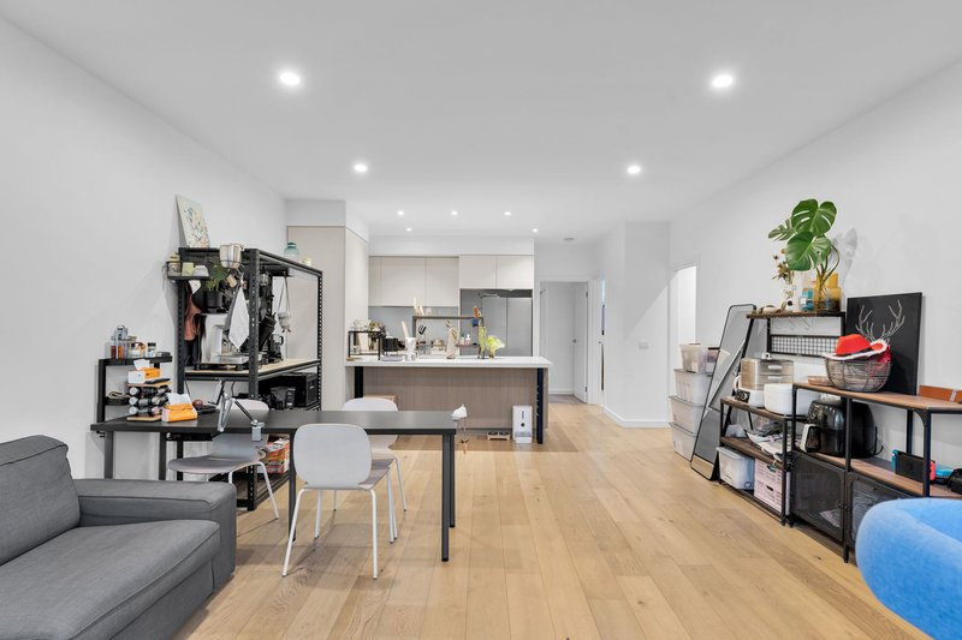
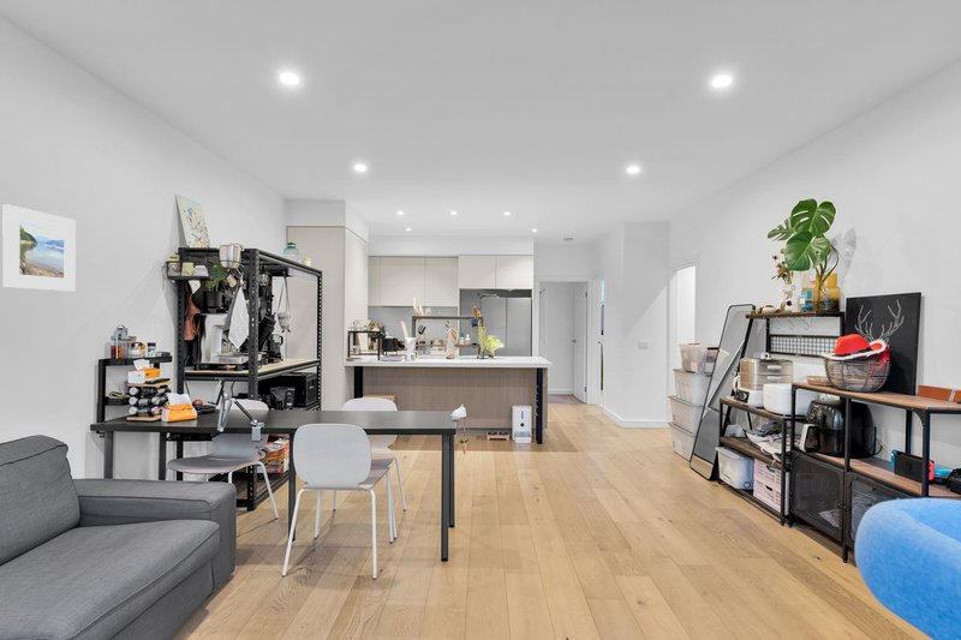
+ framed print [1,203,77,293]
